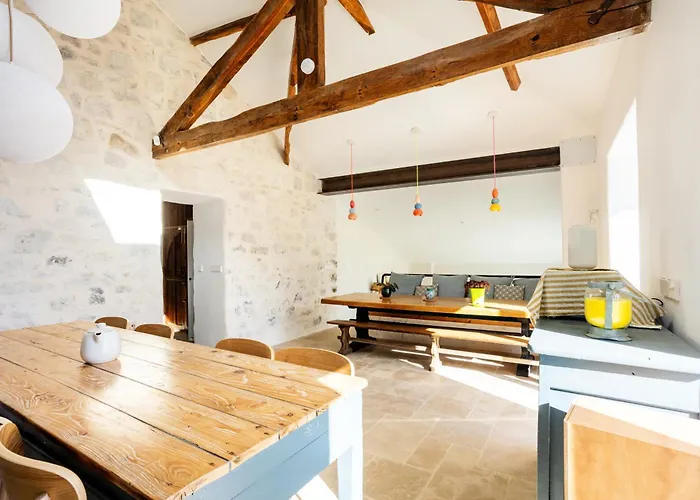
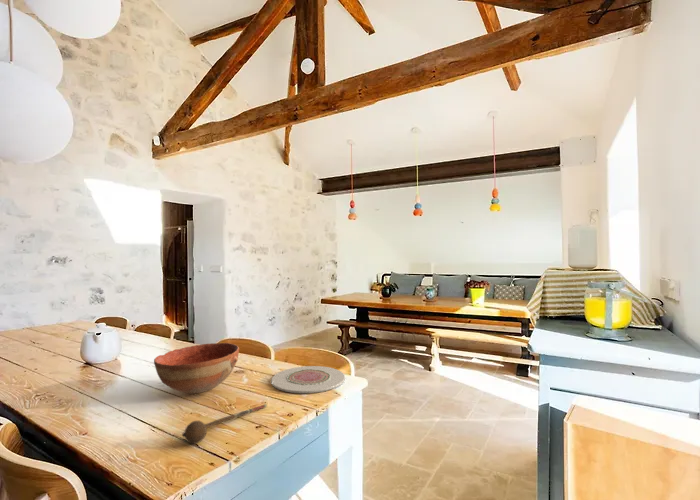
+ bowl [153,342,240,394]
+ spoon [181,403,268,445]
+ plate [270,365,346,394]
